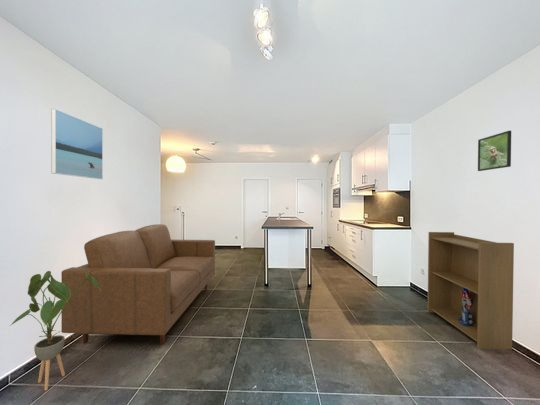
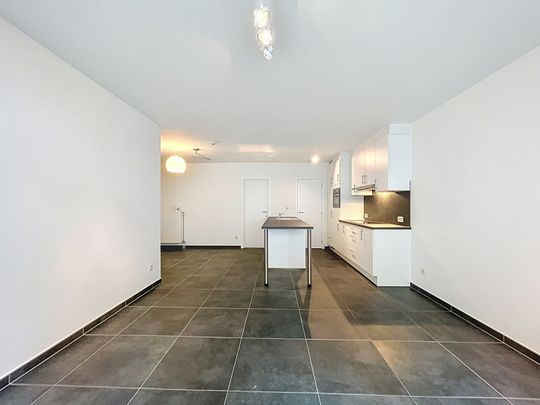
- sofa [60,223,216,345]
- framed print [477,130,512,172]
- bookshelf [427,231,515,351]
- house plant [9,269,101,391]
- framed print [50,108,104,180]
